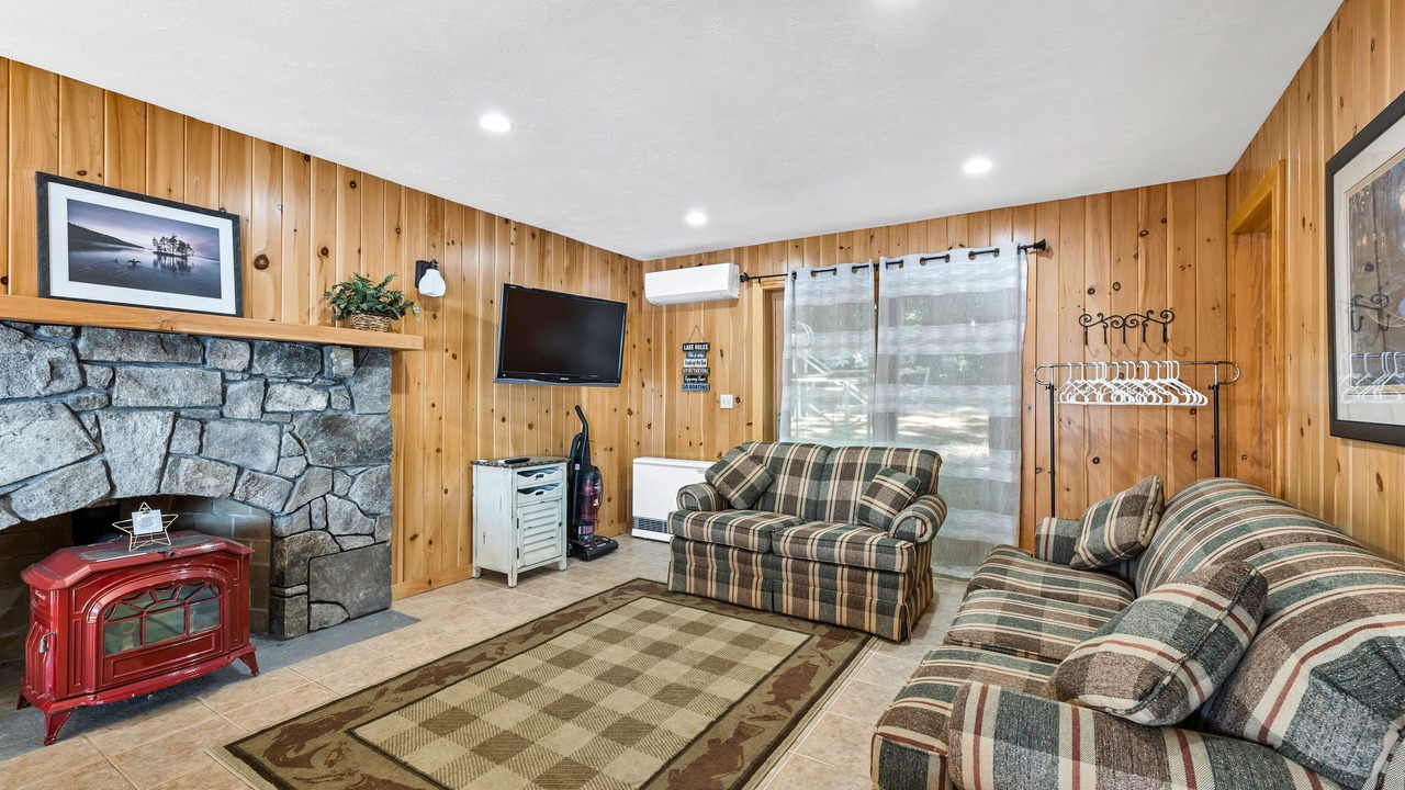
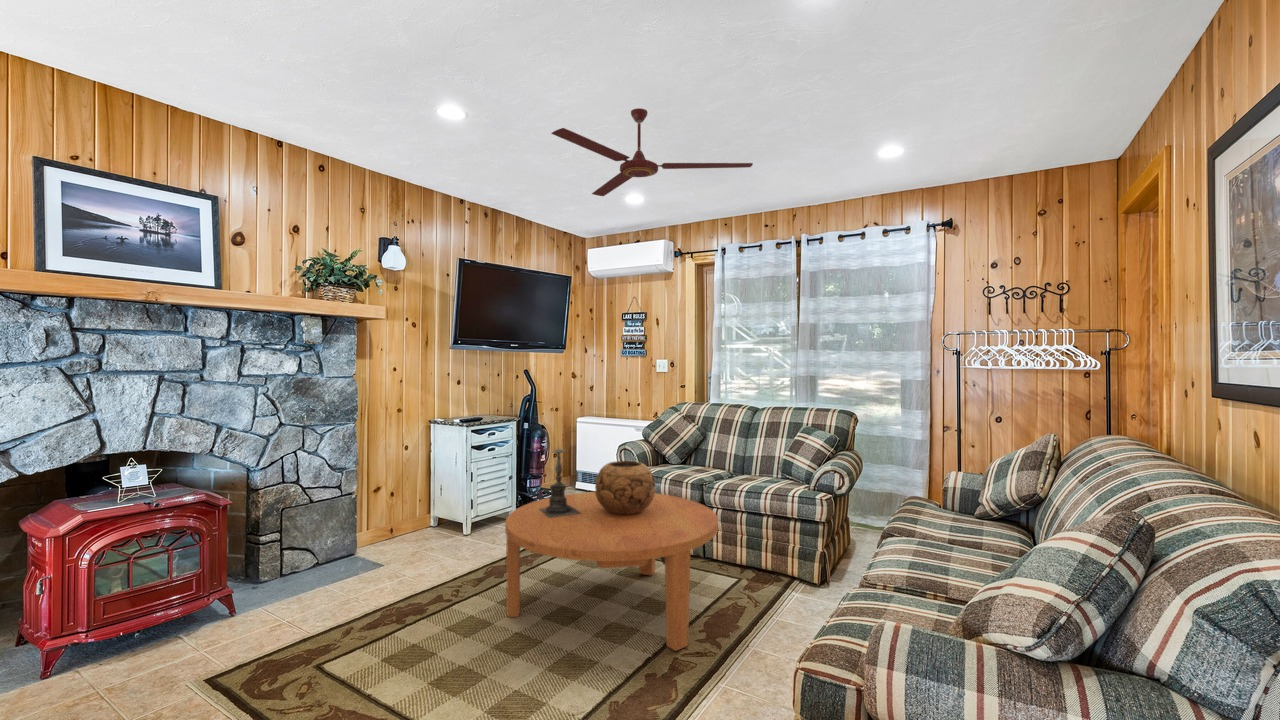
+ ceiling fan [550,107,754,197]
+ decorative bowl [594,460,656,515]
+ coffee table [504,491,719,652]
+ candle holder [539,439,582,518]
